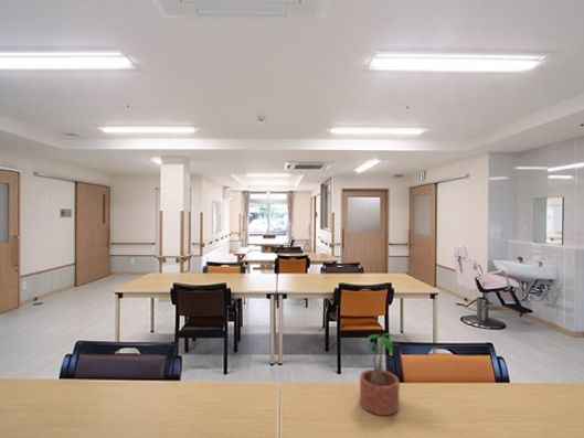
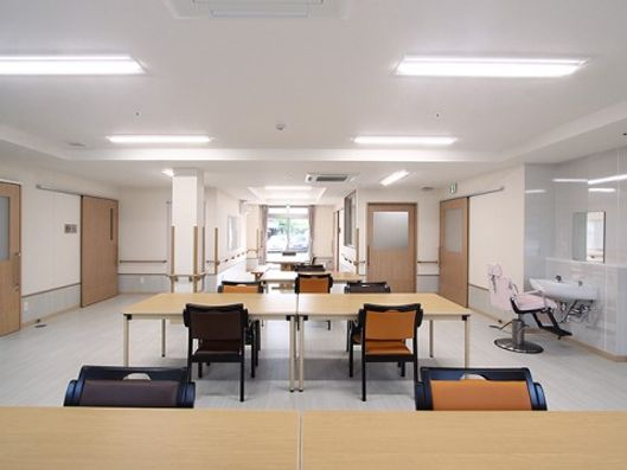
- potted plant [358,332,402,417]
